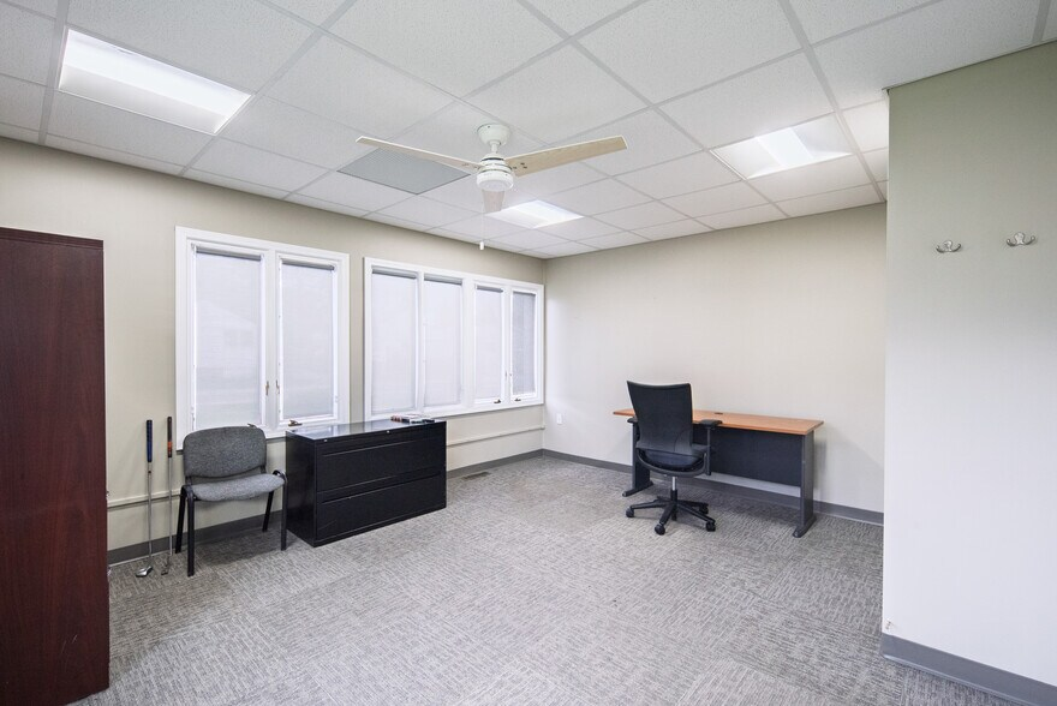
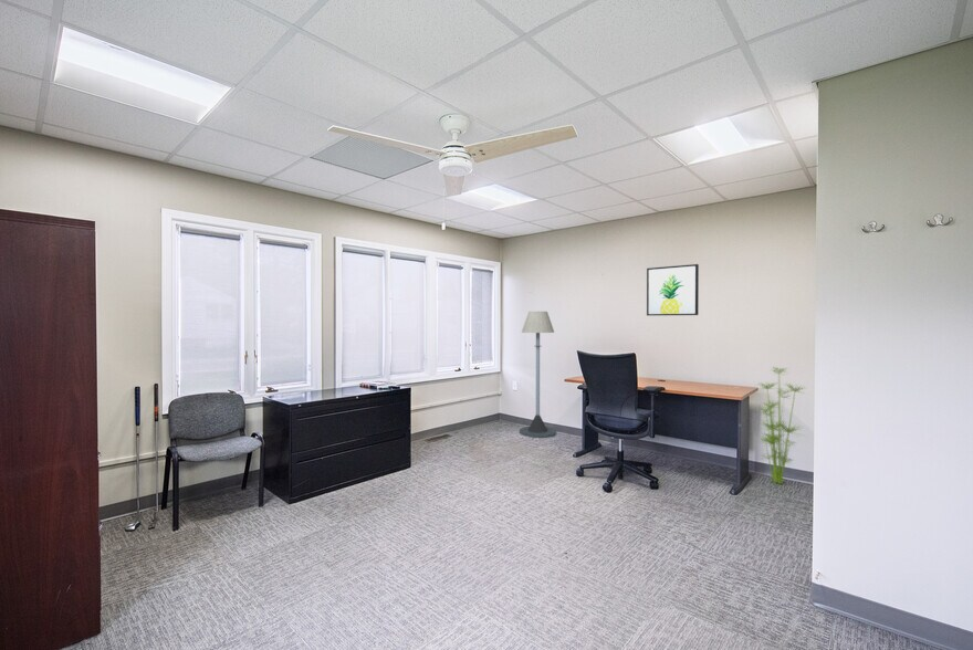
+ floor lamp [519,311,557,439]
+ indoor plant [755,366,807,485]
+ wall art [646,263,700,316]
